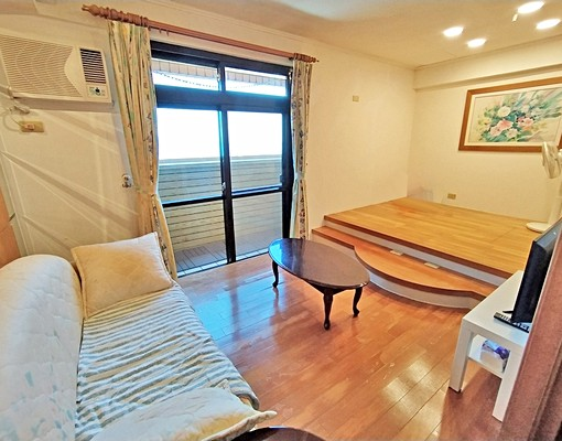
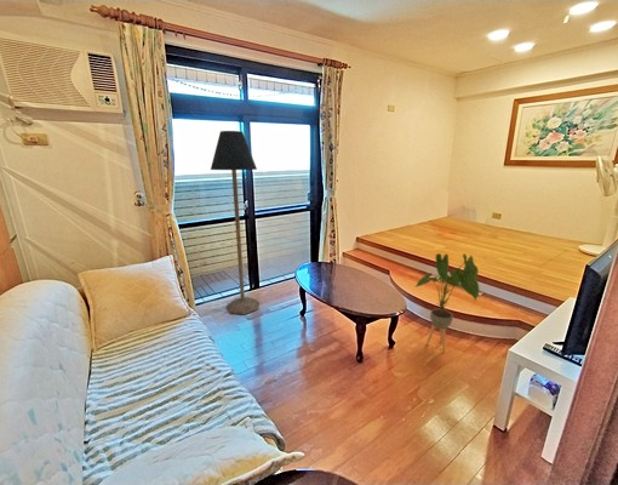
+ floor lamp [210,130,259,315]
+ house plant [413,252,481,354]
